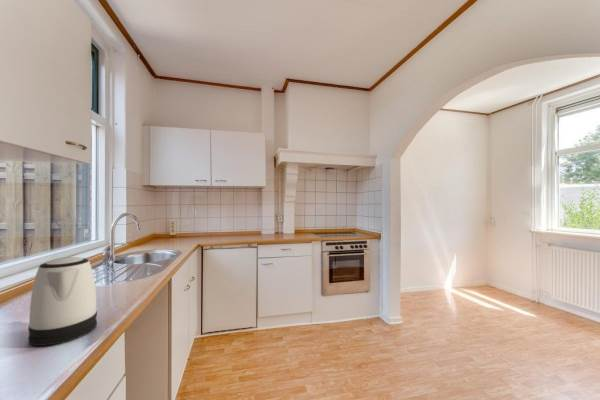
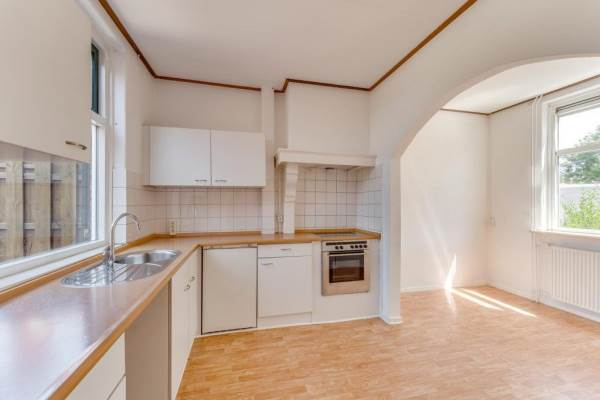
- kettle [27,256,98,347]
